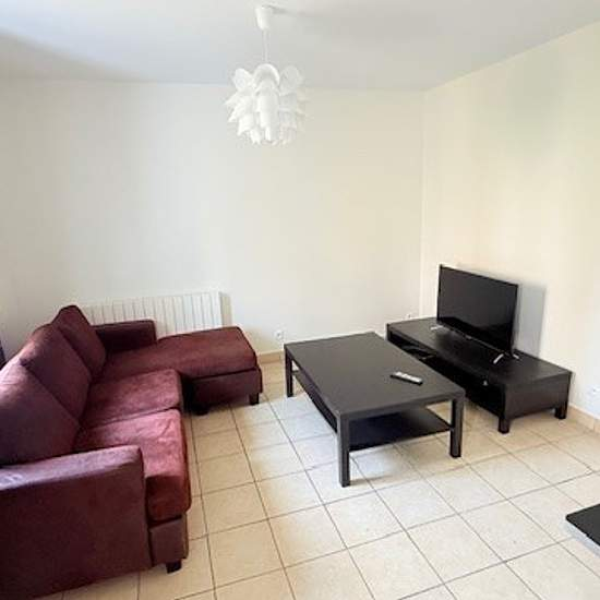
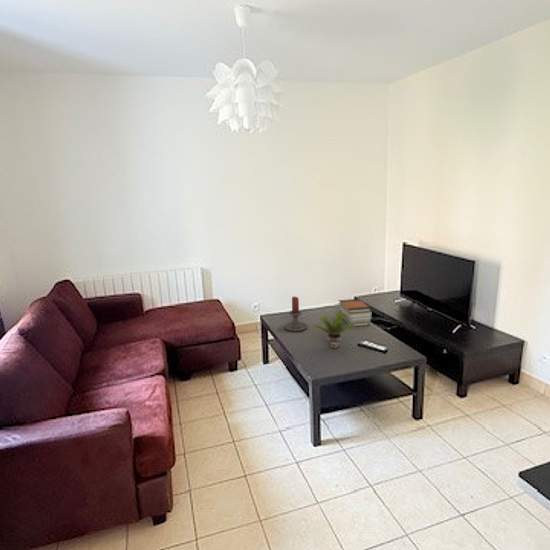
+ candle holder [277,296,308,332]
+ potted plant [312,311,356,350]
+ book stack [338,298,372,327]
